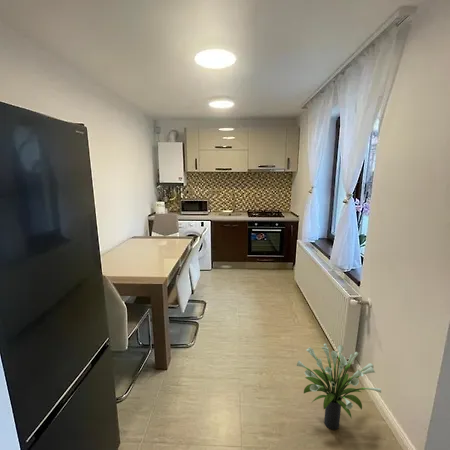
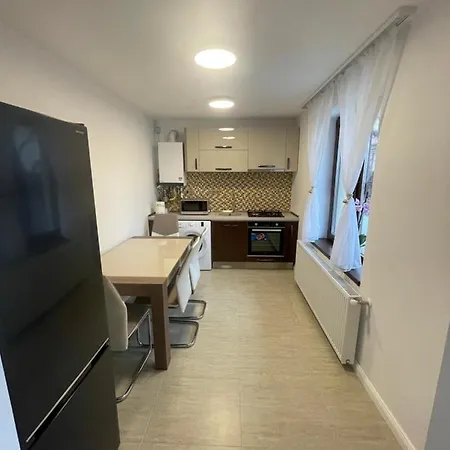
- potted plant [296,343,382,431]
